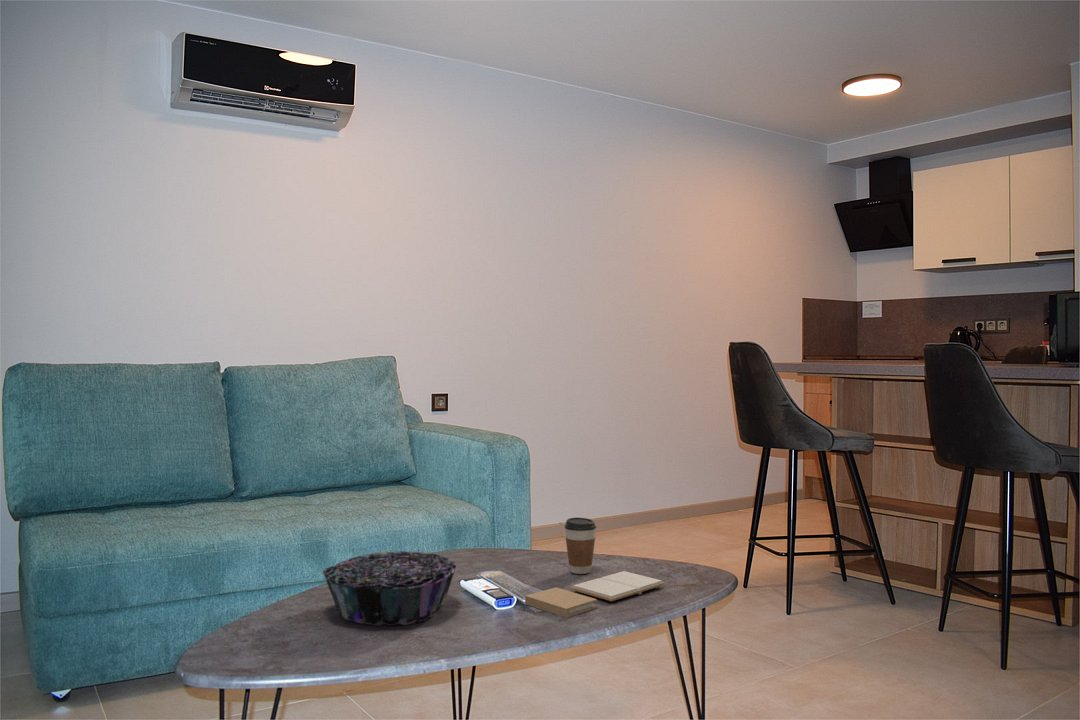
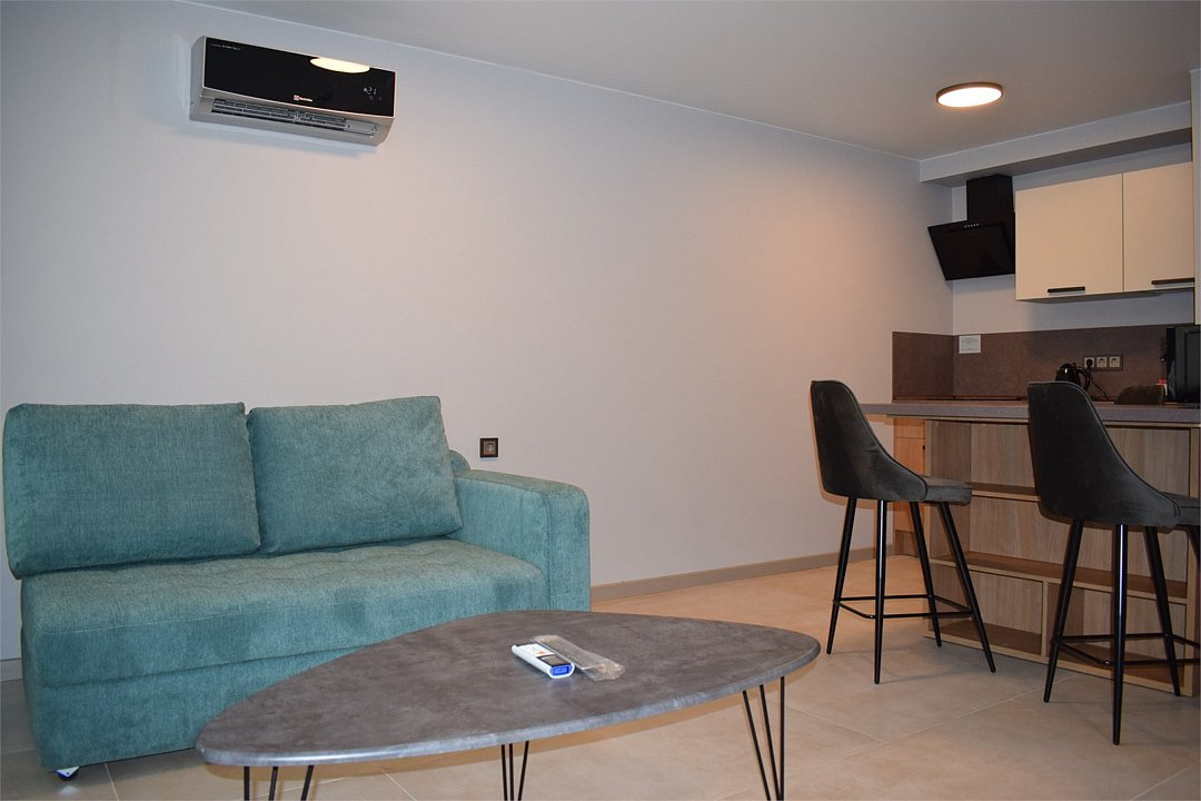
- book [524,570,666,619]
- coffee cup [564,516,597,575]
- decorative bowl [321,550,459,627]
